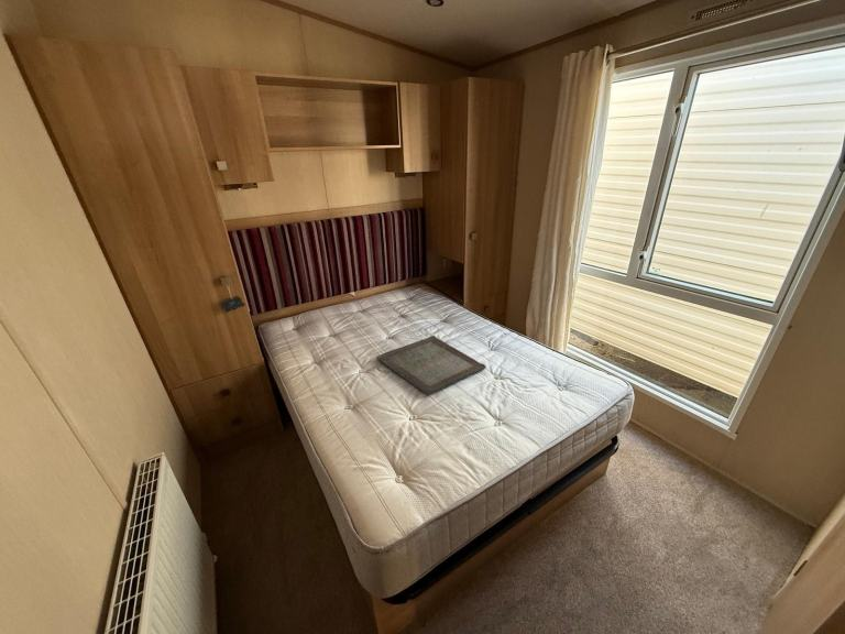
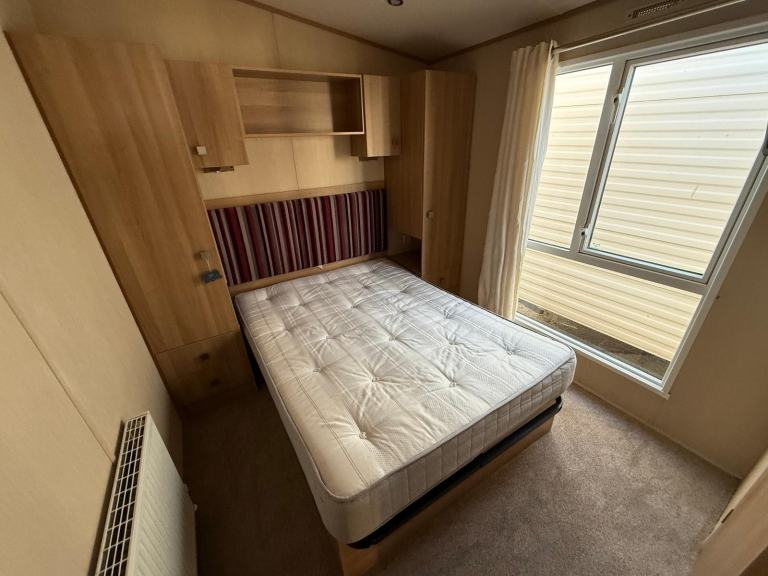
- serving tray [375,335,487,396]
